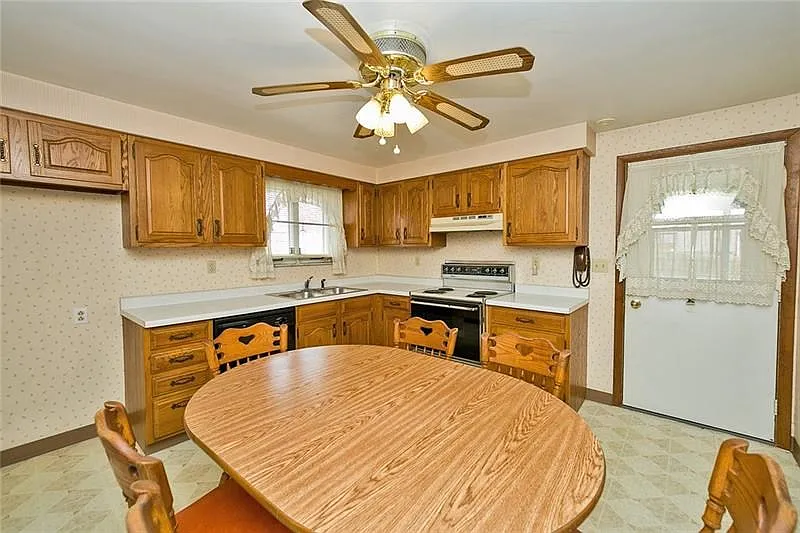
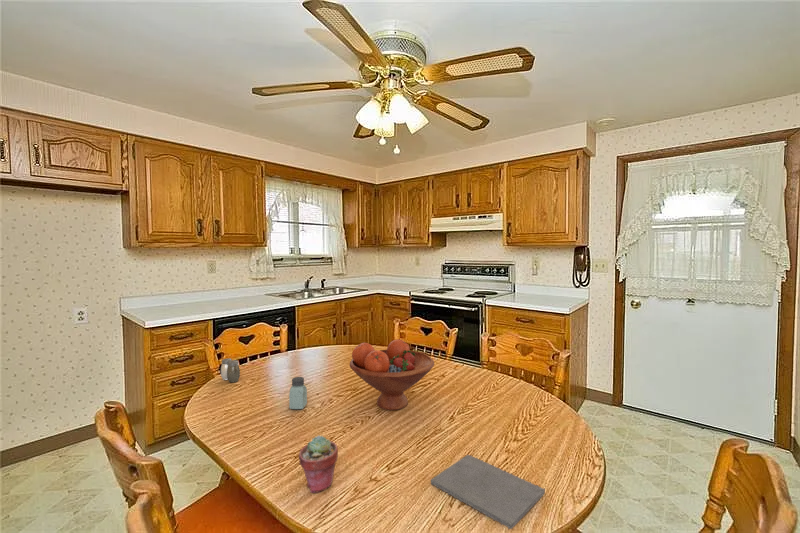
+ salt and pepper shaker [220,357,241,383]
+ fruit bowl [349,338,435,411]
+ potted succulent [298,434,339,494]
+ saltshaker [288,376,308,410]
+ notepad [430,454,546,530]
